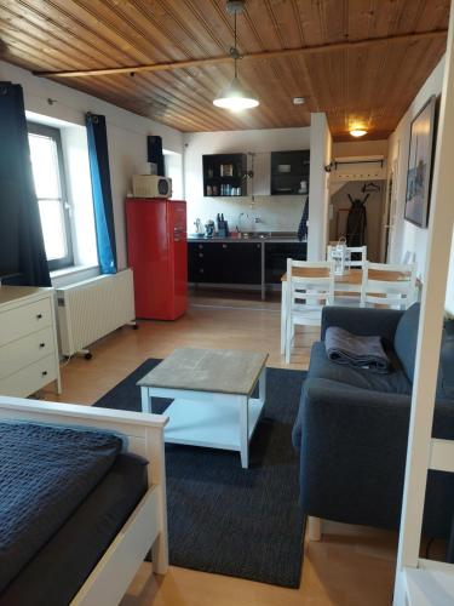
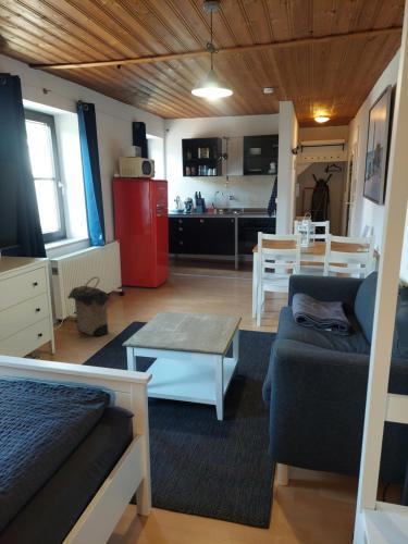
+ laundry hamper [66,275,110,337]
